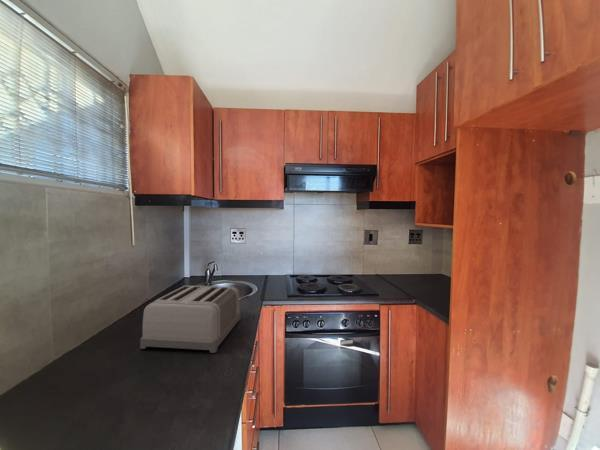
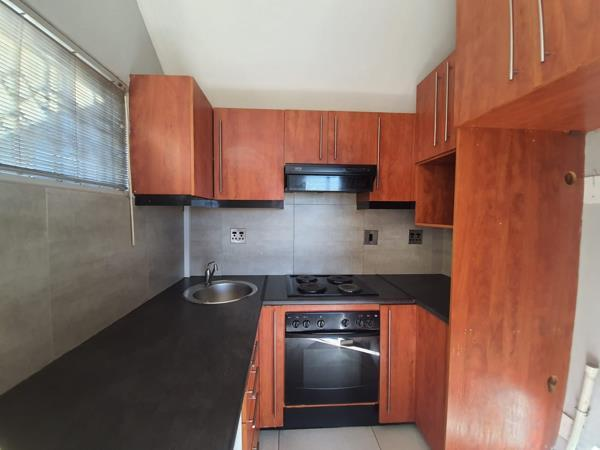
- toaster [139,284,242,354]
